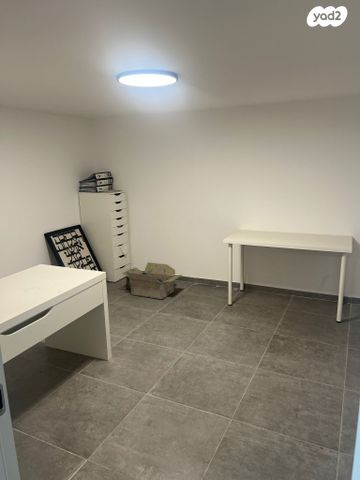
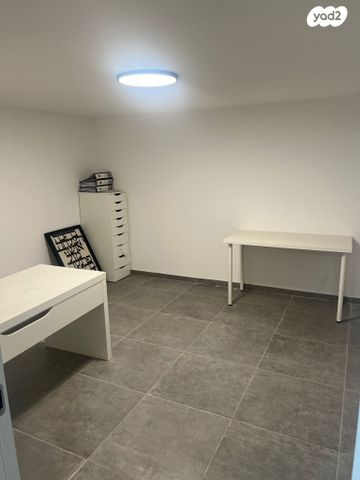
- cardboard box [117,262,183,300]
